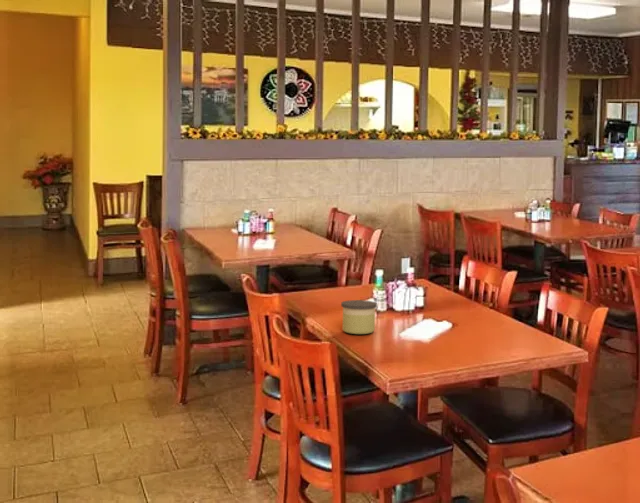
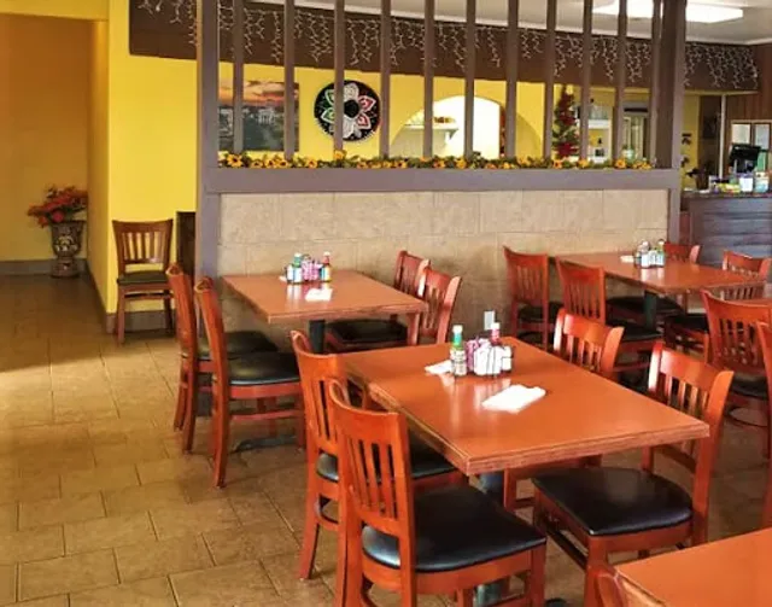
- candle [340,299,378,335]
